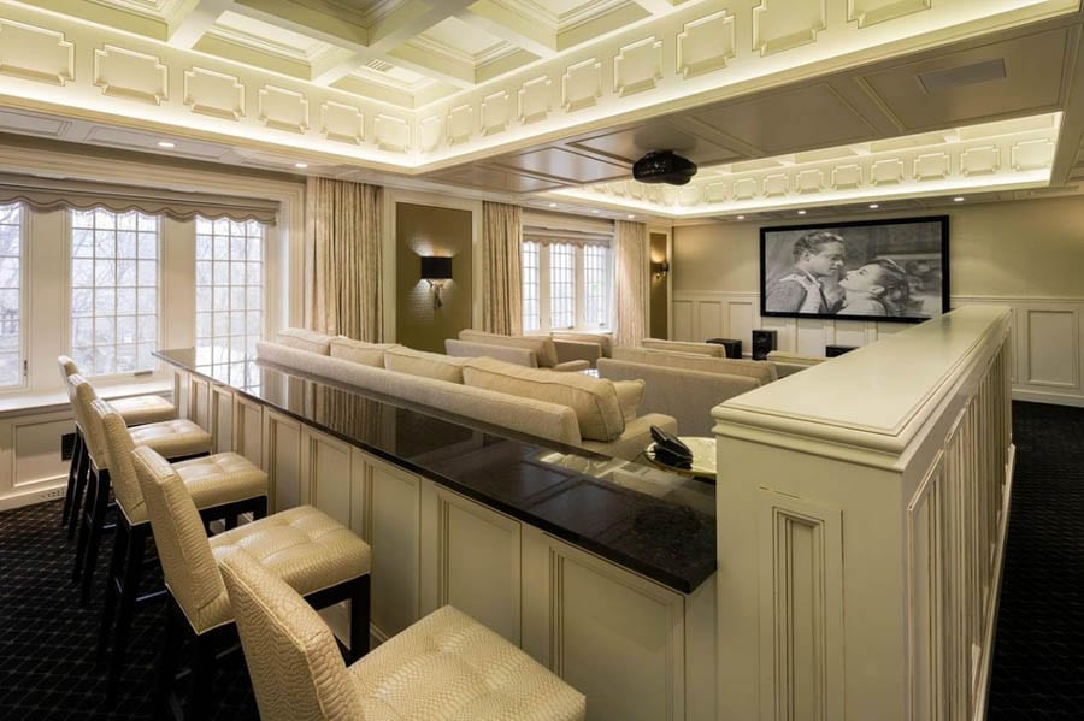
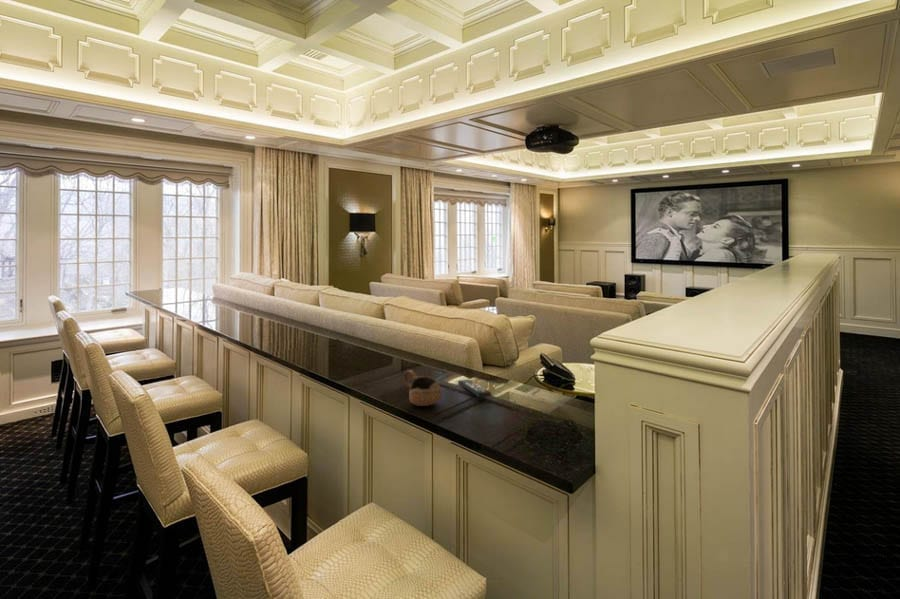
+ remote control [457,379,492,398]
+ cup [402,369,443,407]
